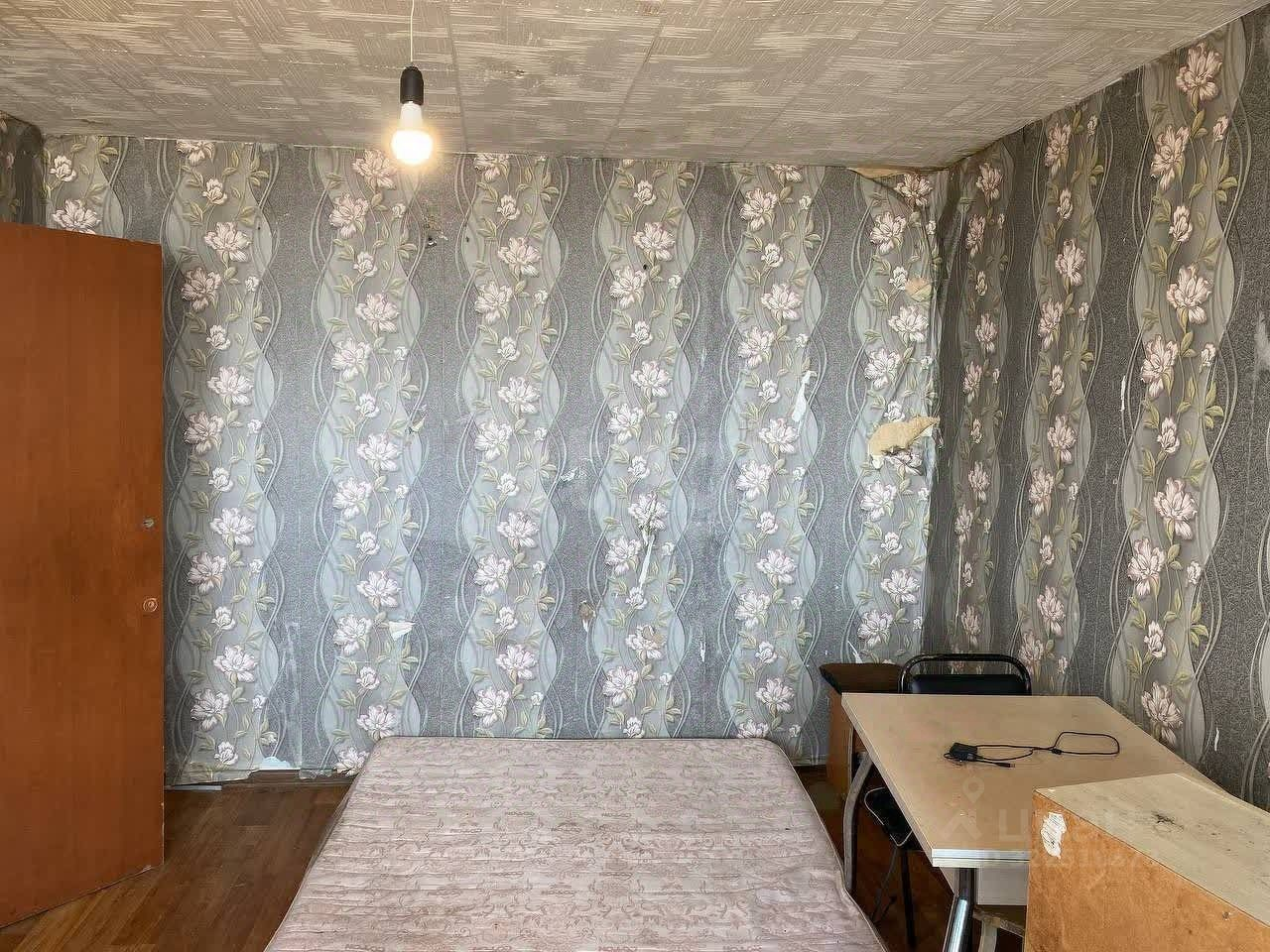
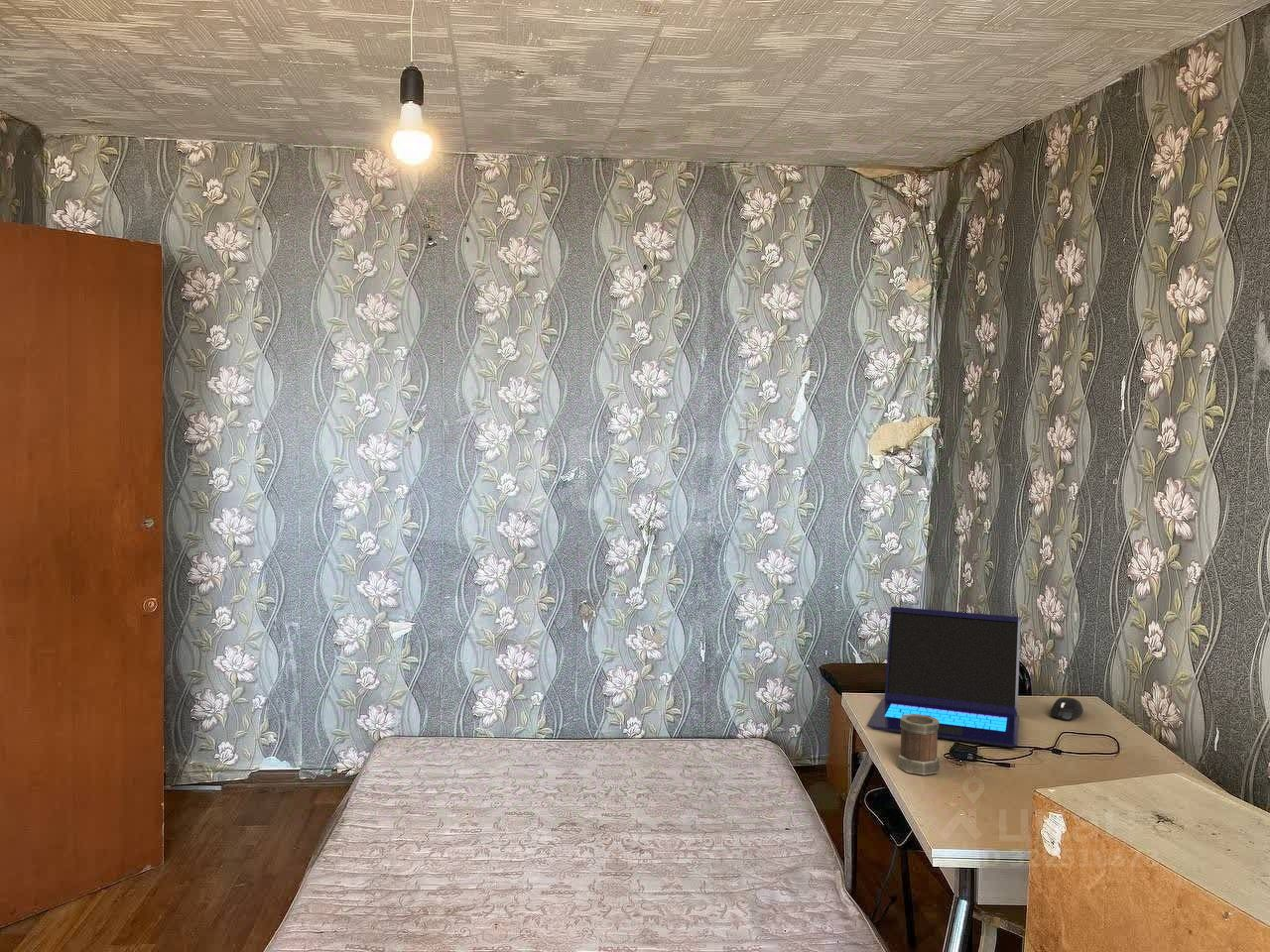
+ laptop [866,606,1022,748]
+ mouse [1050,696,1084,721]
+ mug [896,714,941,775]
